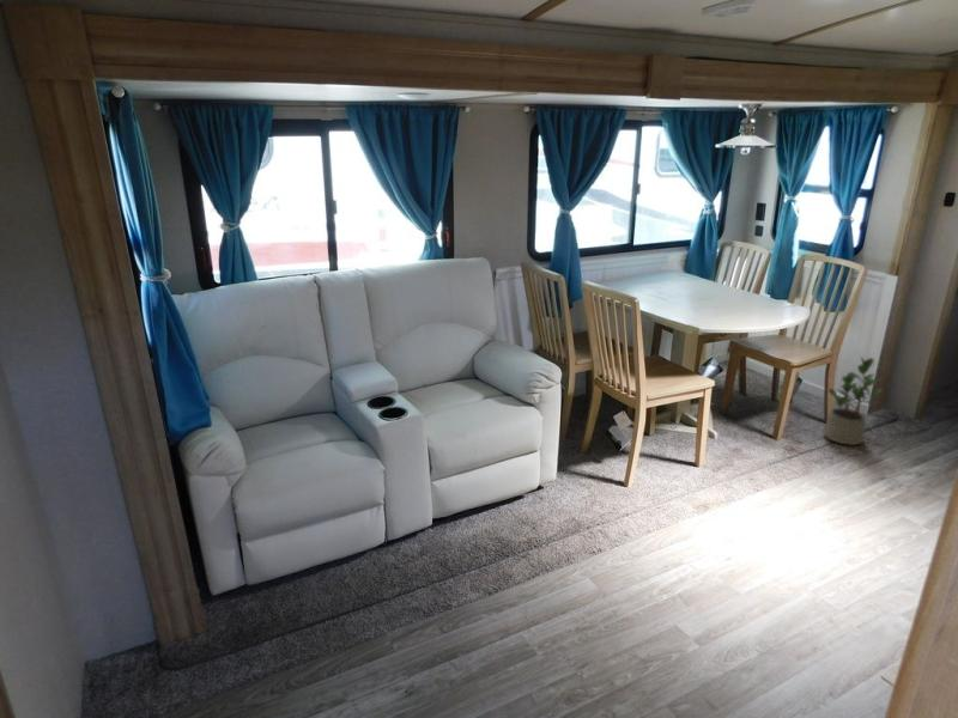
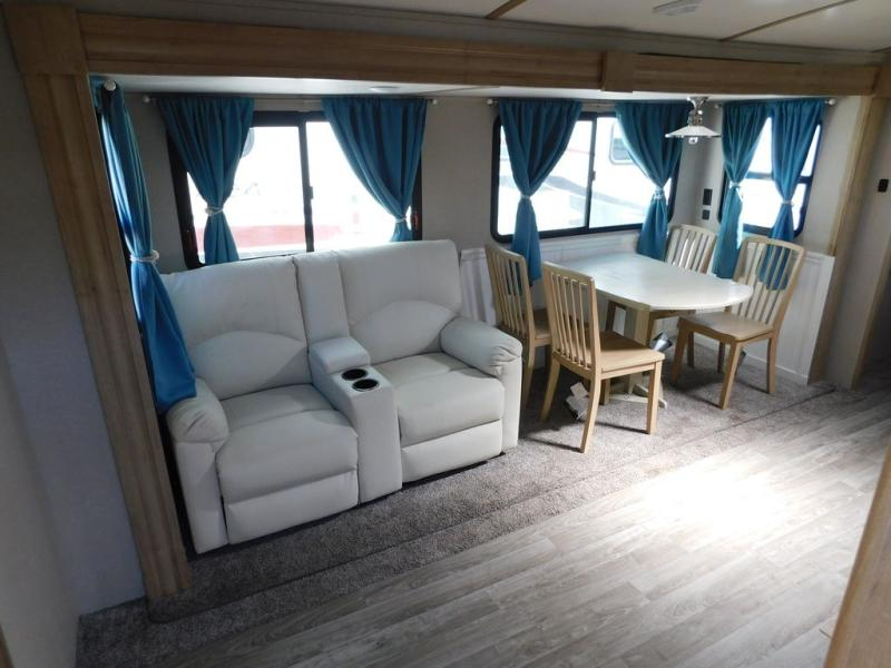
- potted plant [823,355,884,446]
